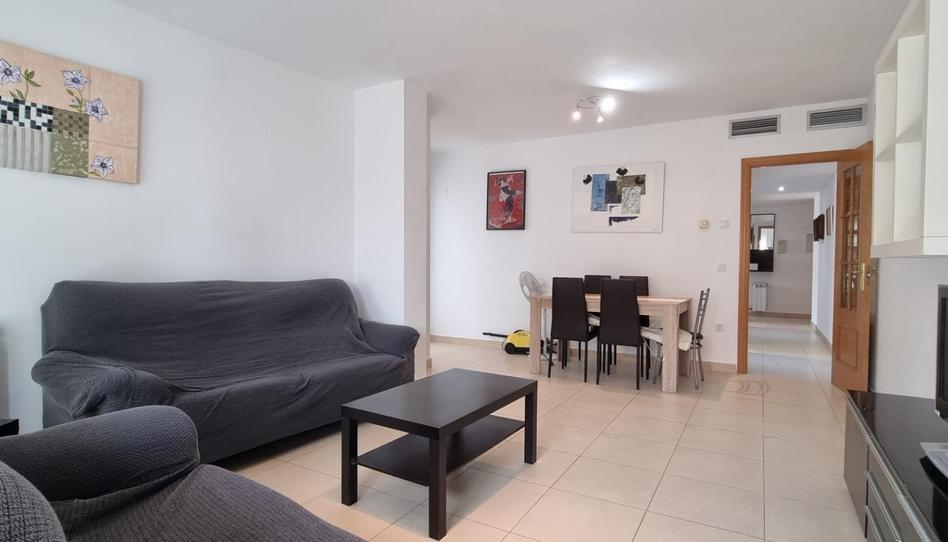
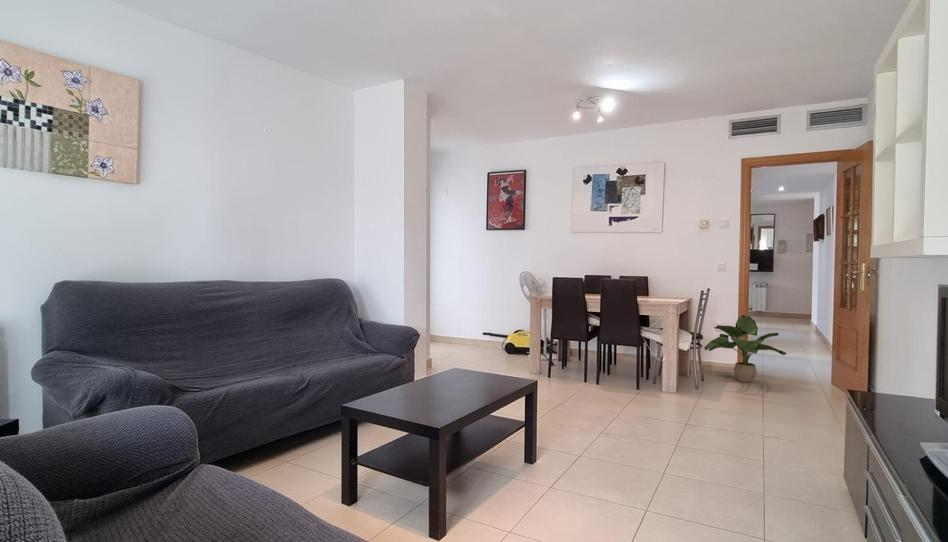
+ potted plant [703,314,788,383]
